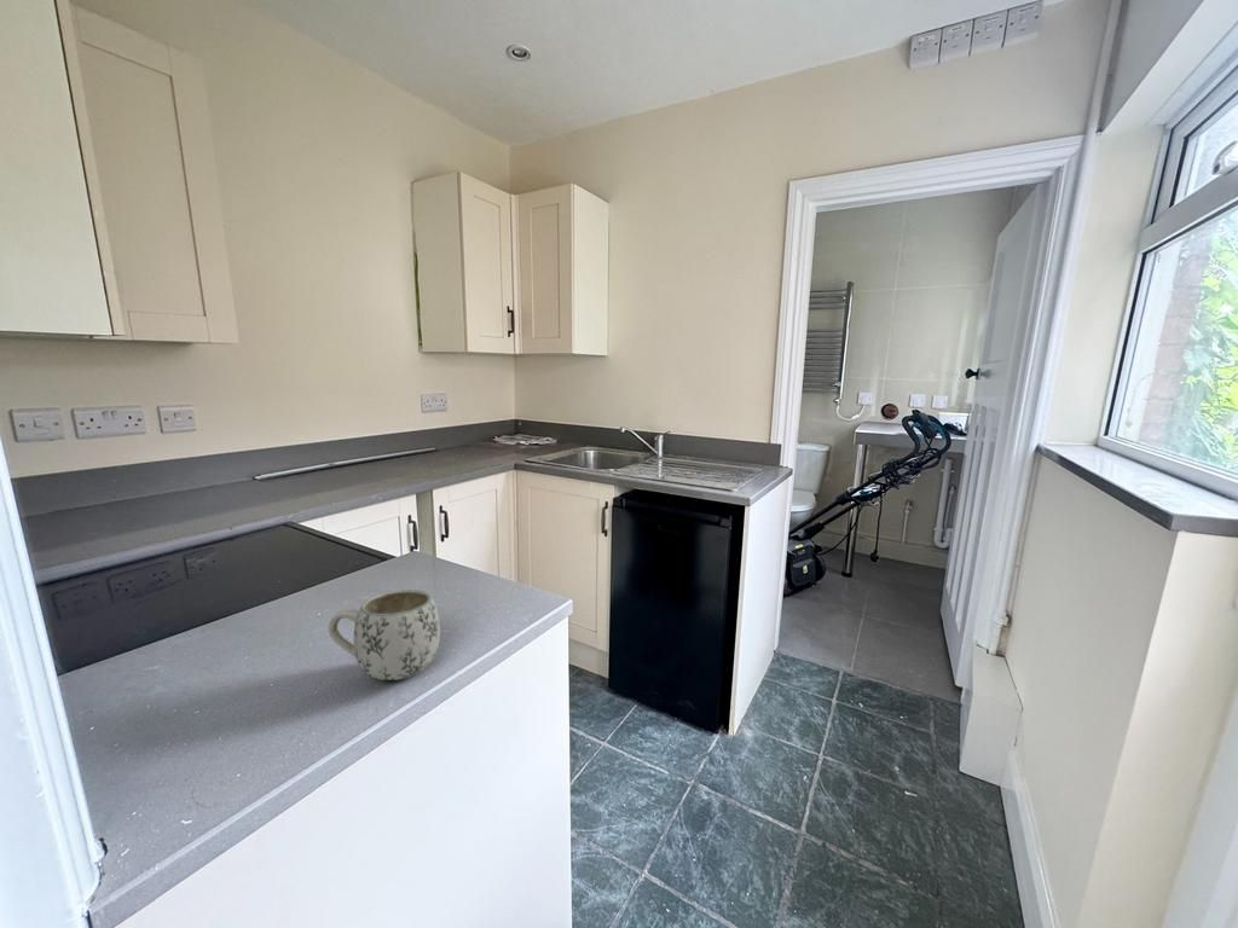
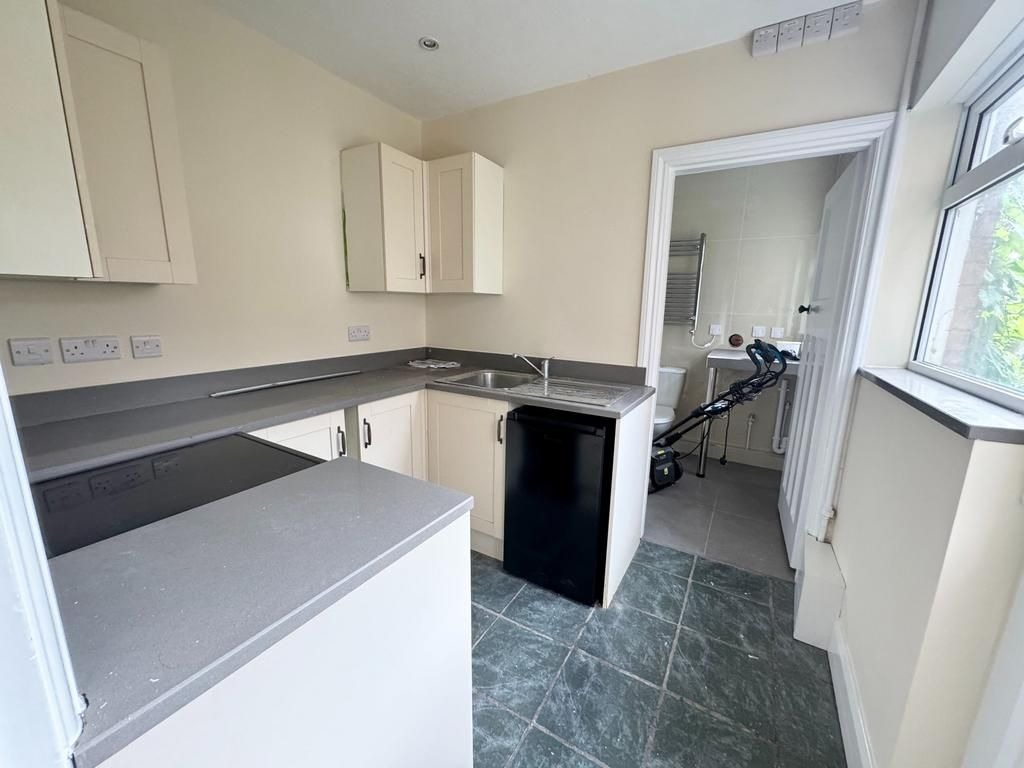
- mug [326,588,441,682]
